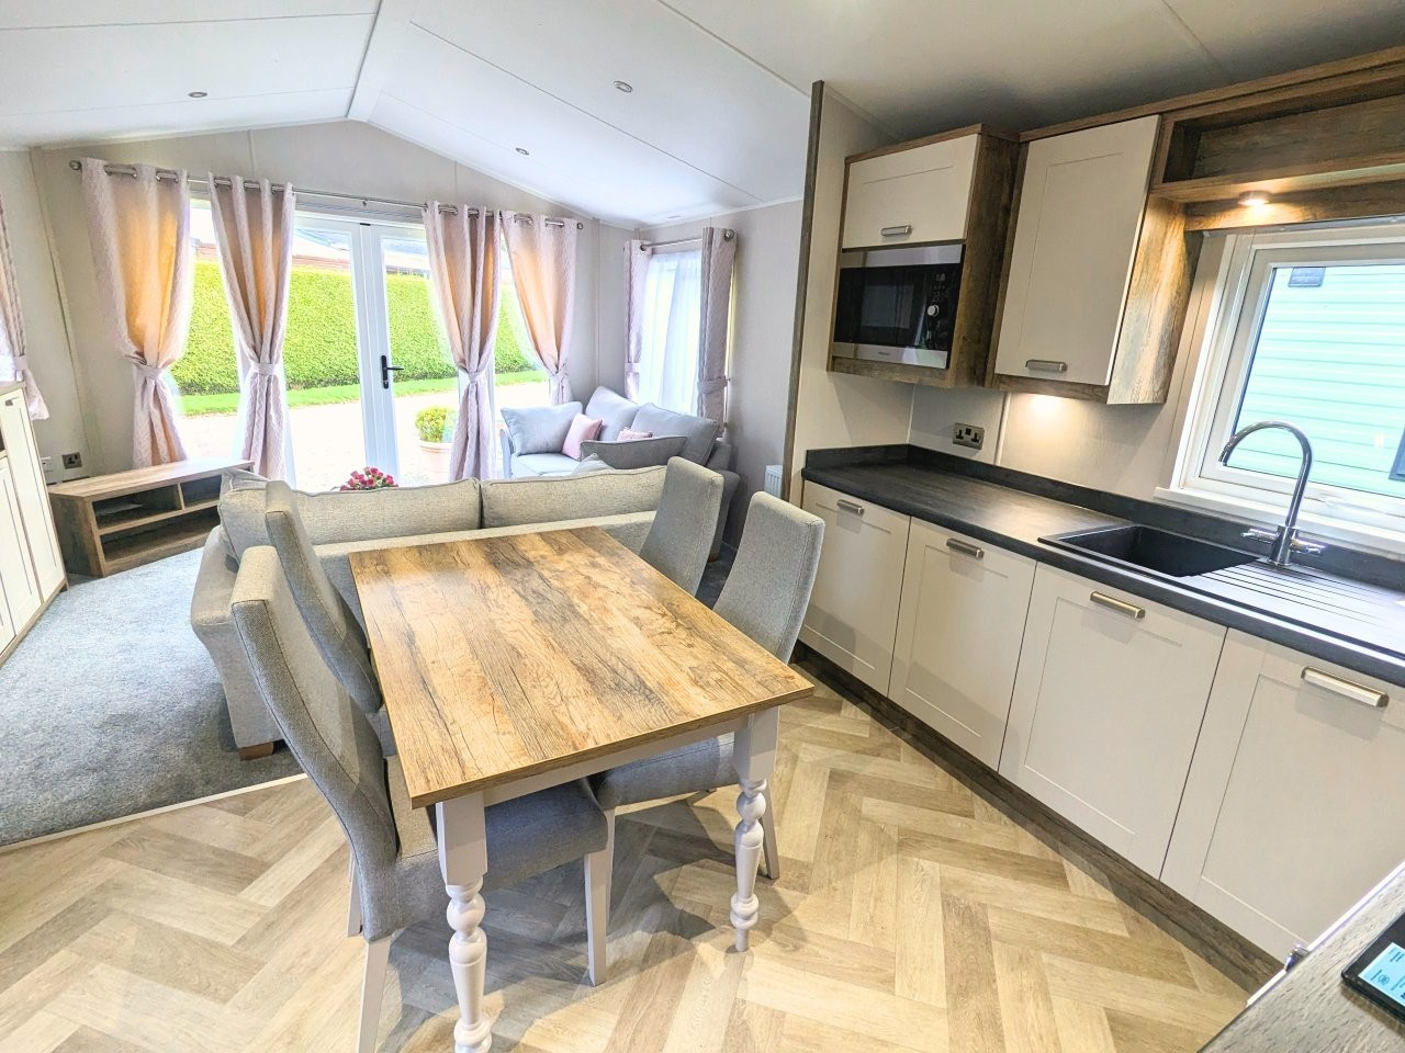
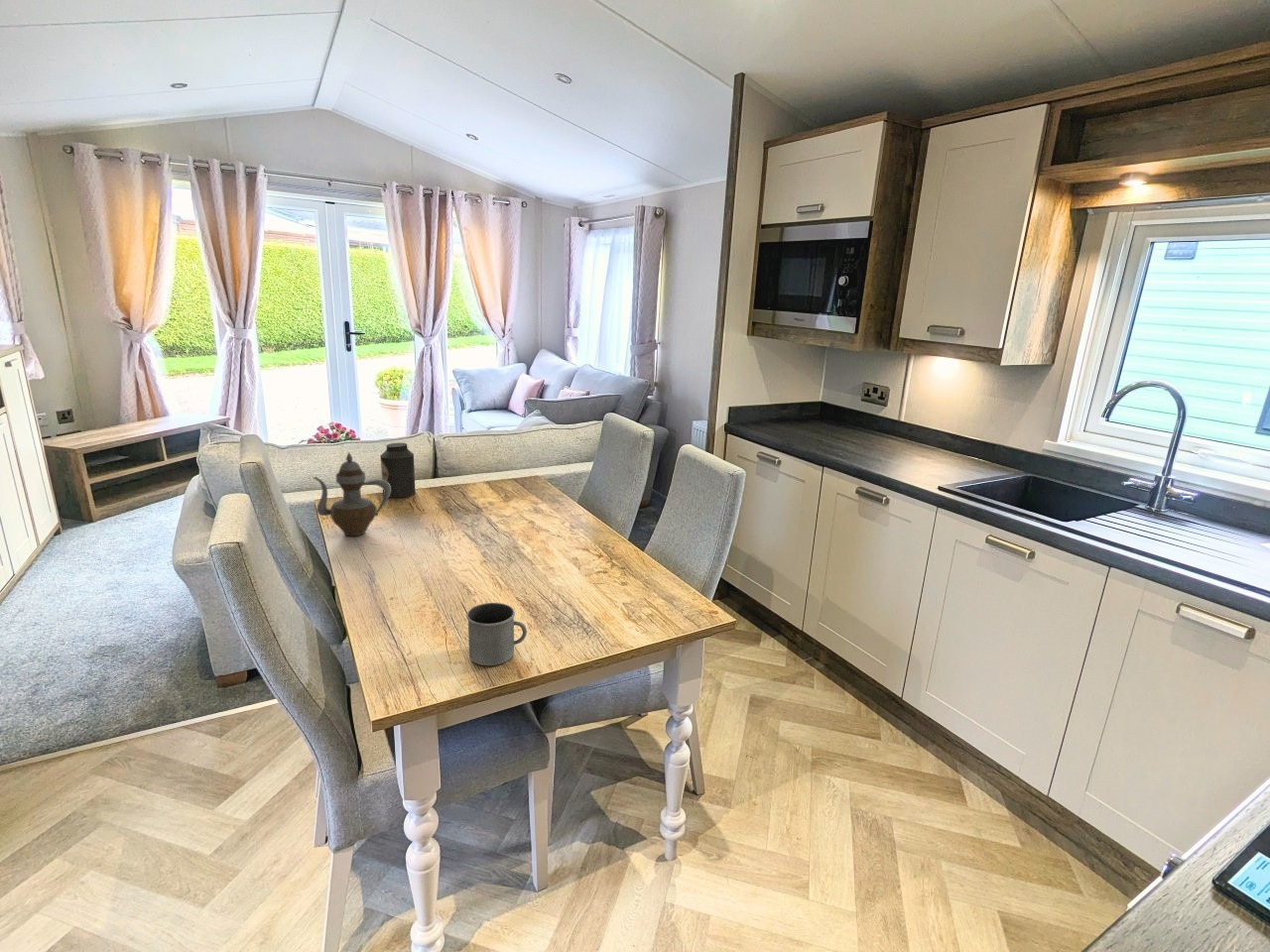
+ mug [465,602,528,666]
+ canister [379,441,417,498]
+ teapot [313,451,391,537]
